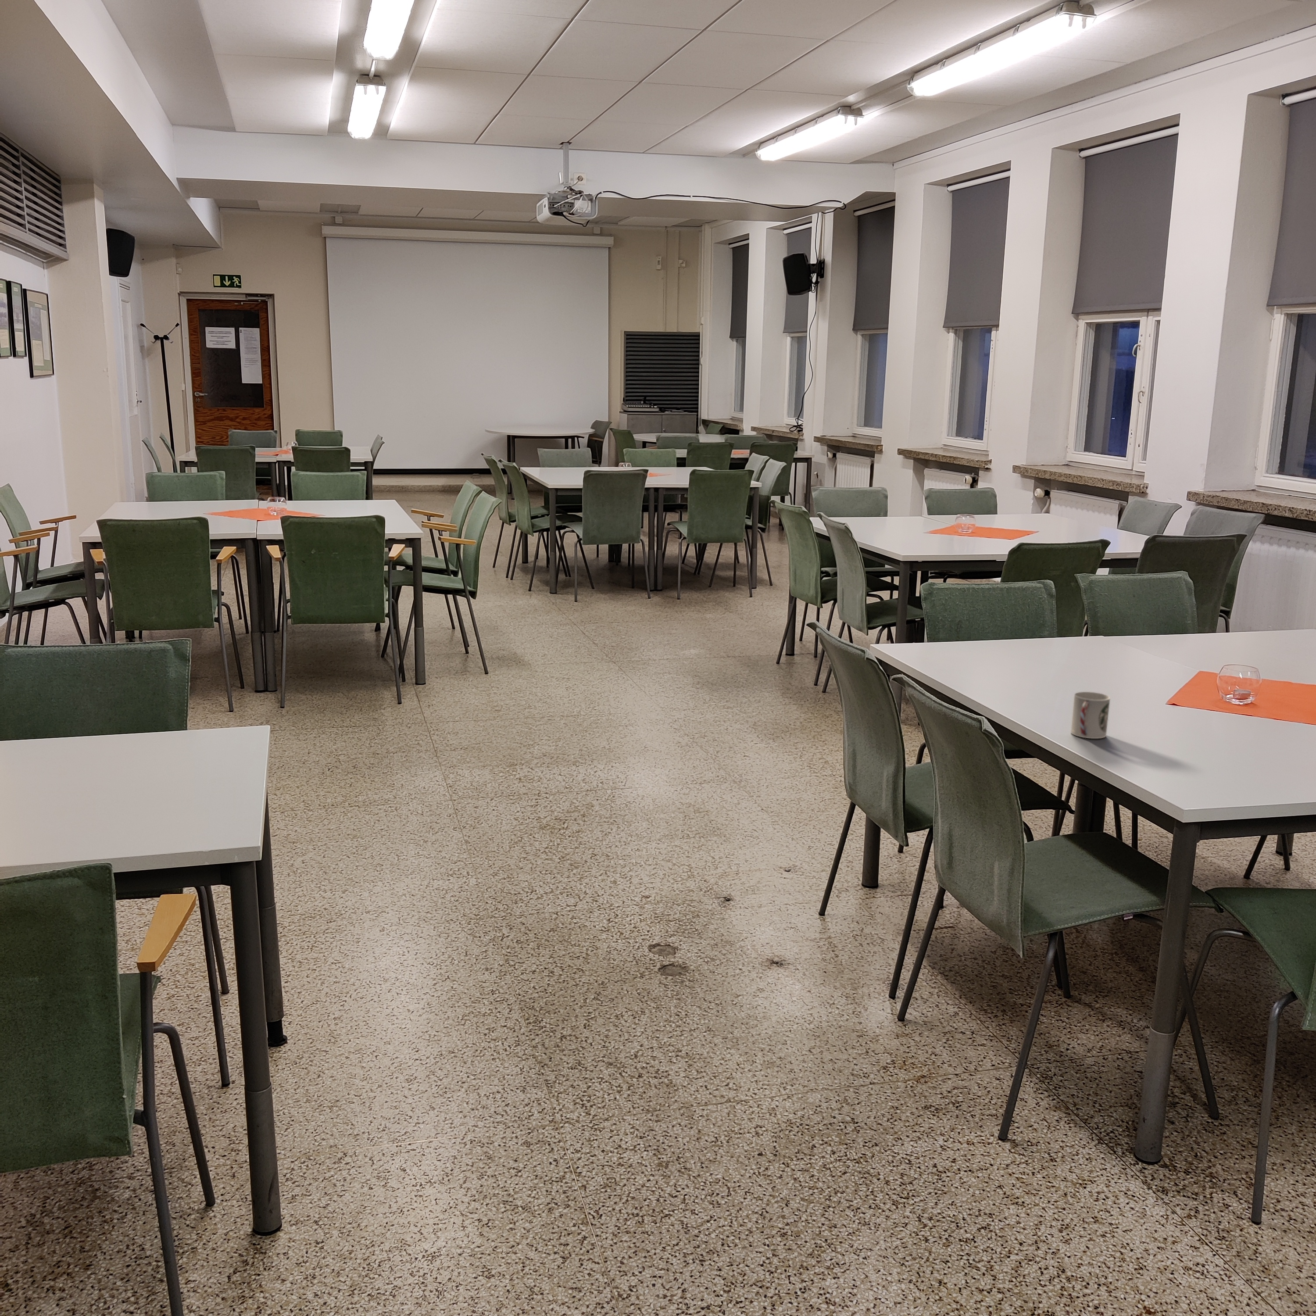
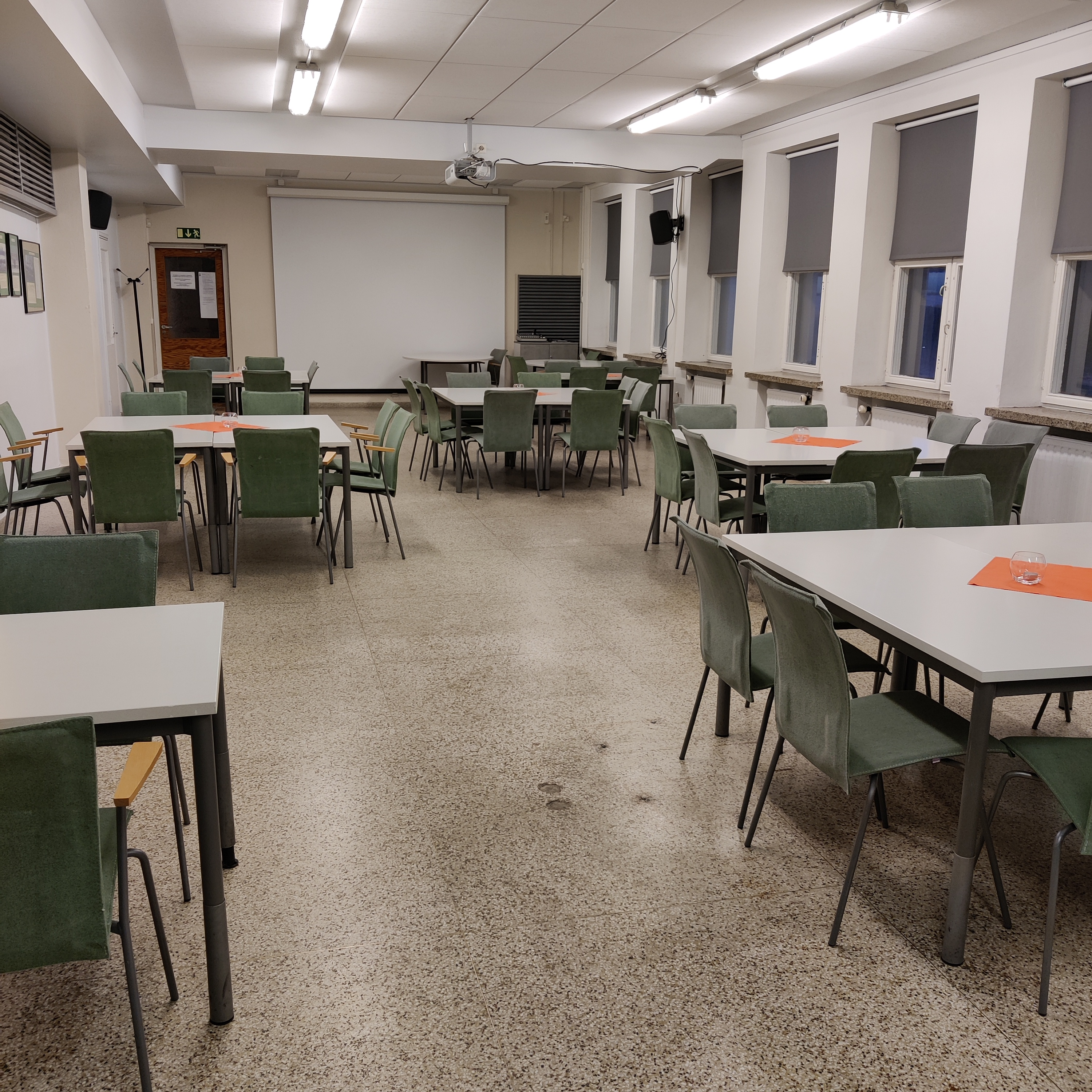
- cup [1070,692,1111,739]
